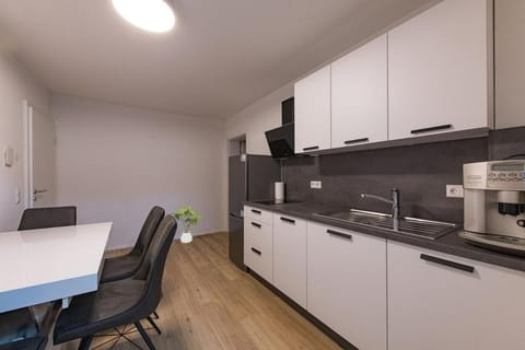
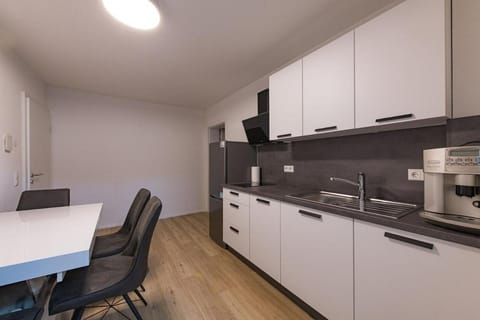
- house plant [171,205,206,244]
